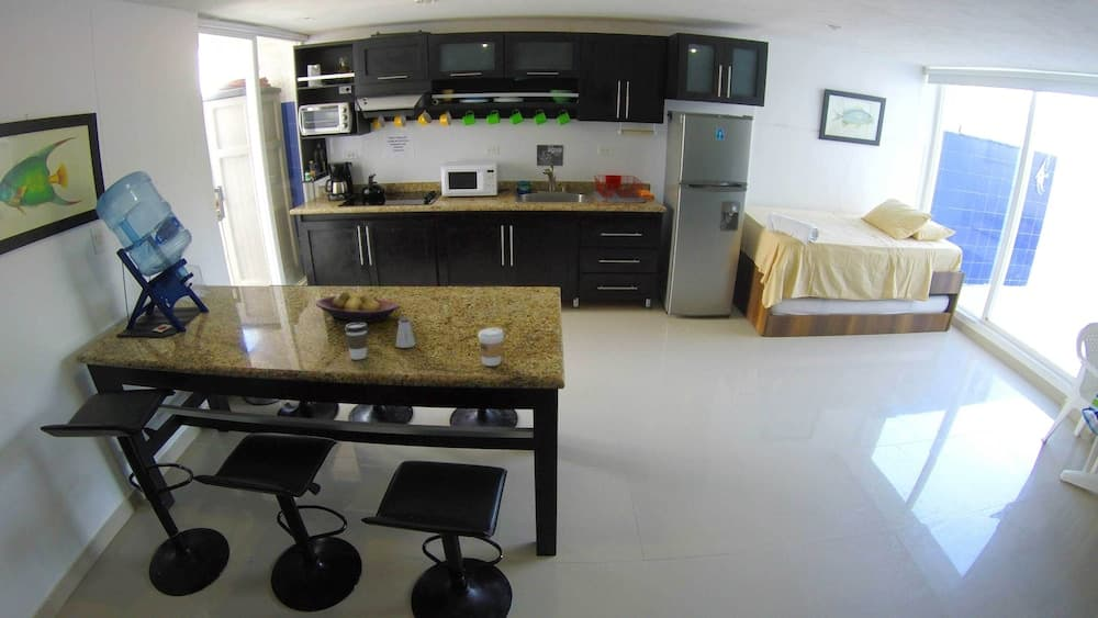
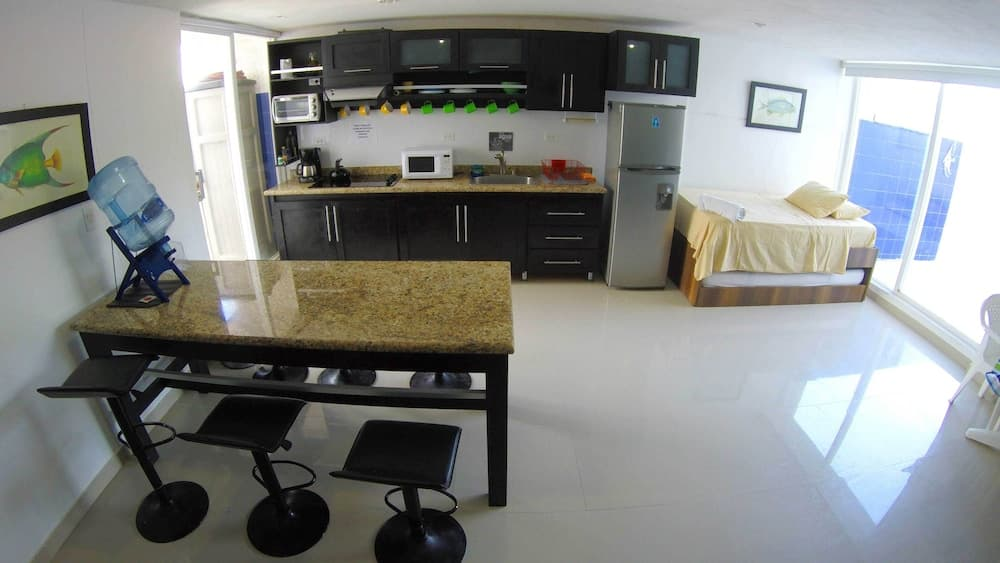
- coffee cup [344,322,369,360]
- coffee cup [477,327,505,367]
- fruit bowl [314,290,402,323]
- saltshaker [394,317,416,349]
